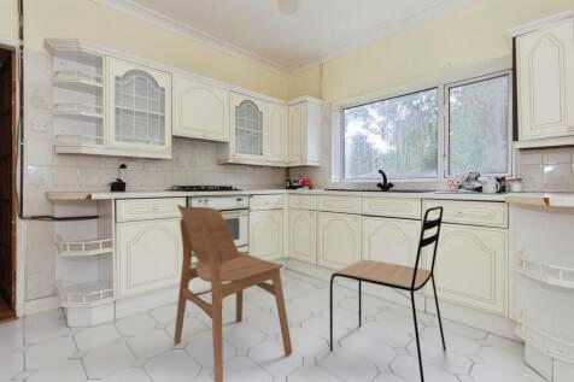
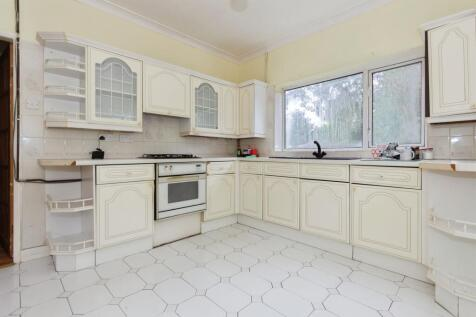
- dining chair [329,205,447,382]
- dining chair [172,204,293,382]
